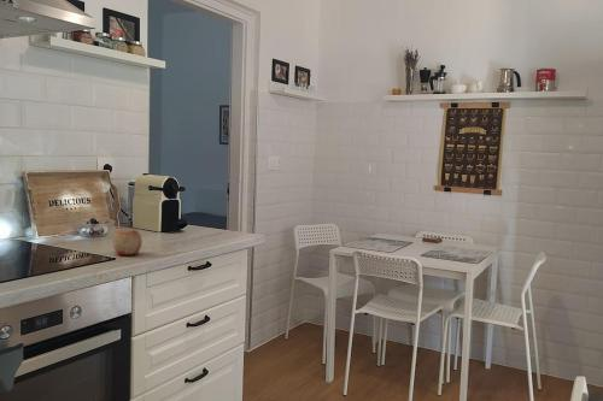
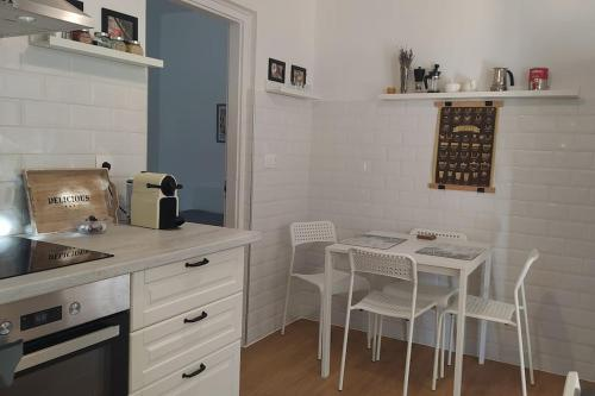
- apple [111,228,144,256]
